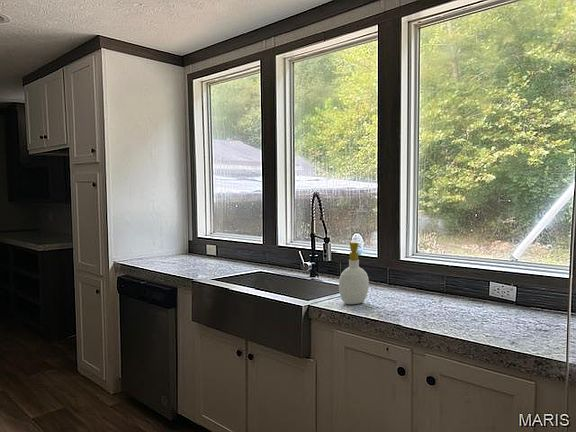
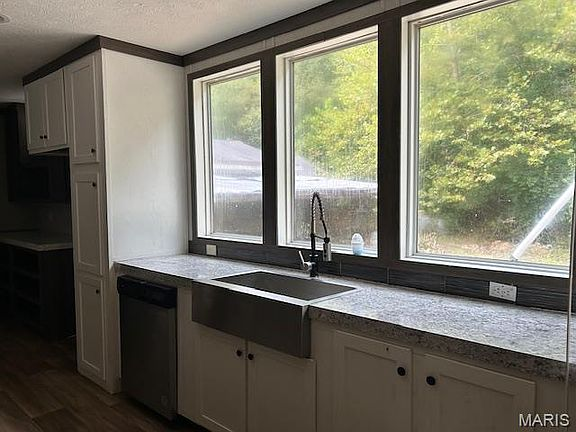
- soap bottle [338,241,370,305]
